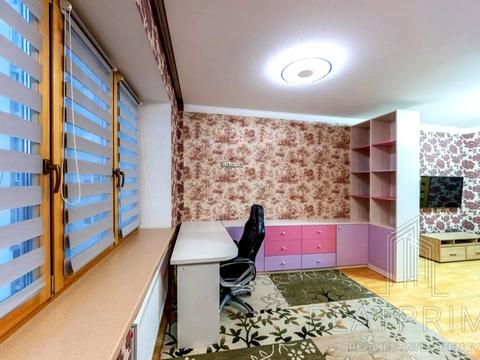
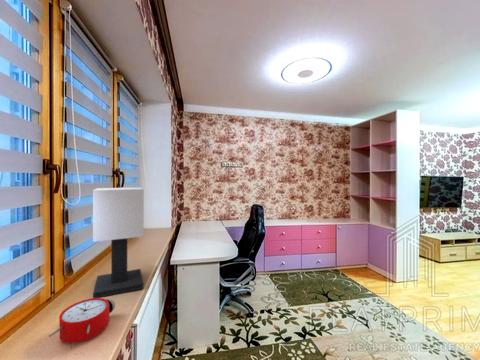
+ table lamp [92,187,145,298]
+ alarm clock [48,297,116,349]
